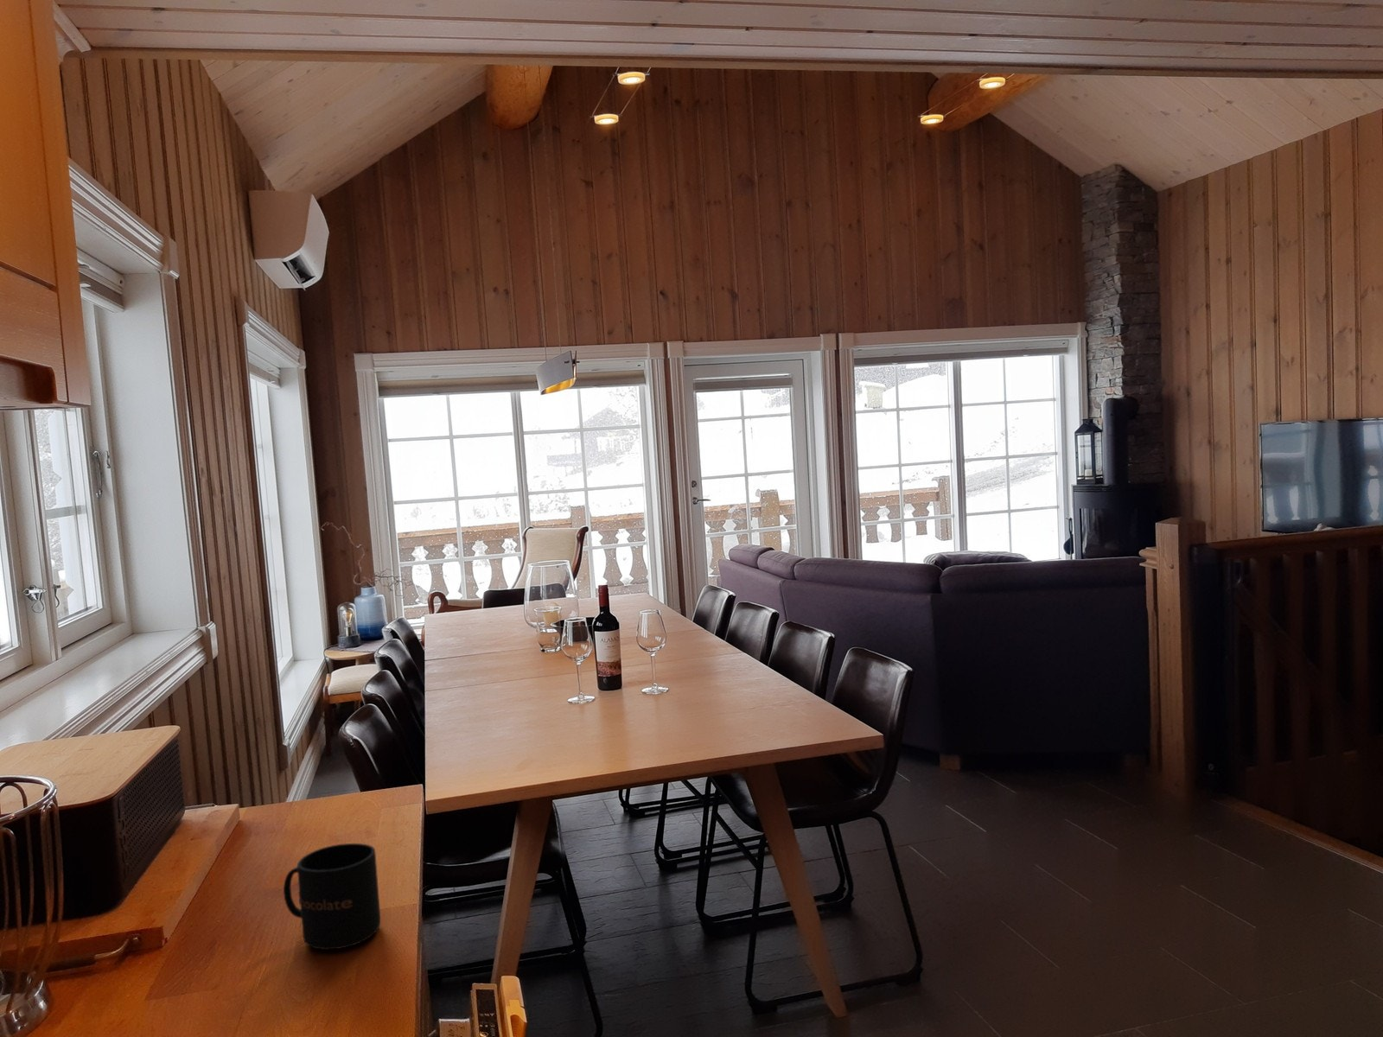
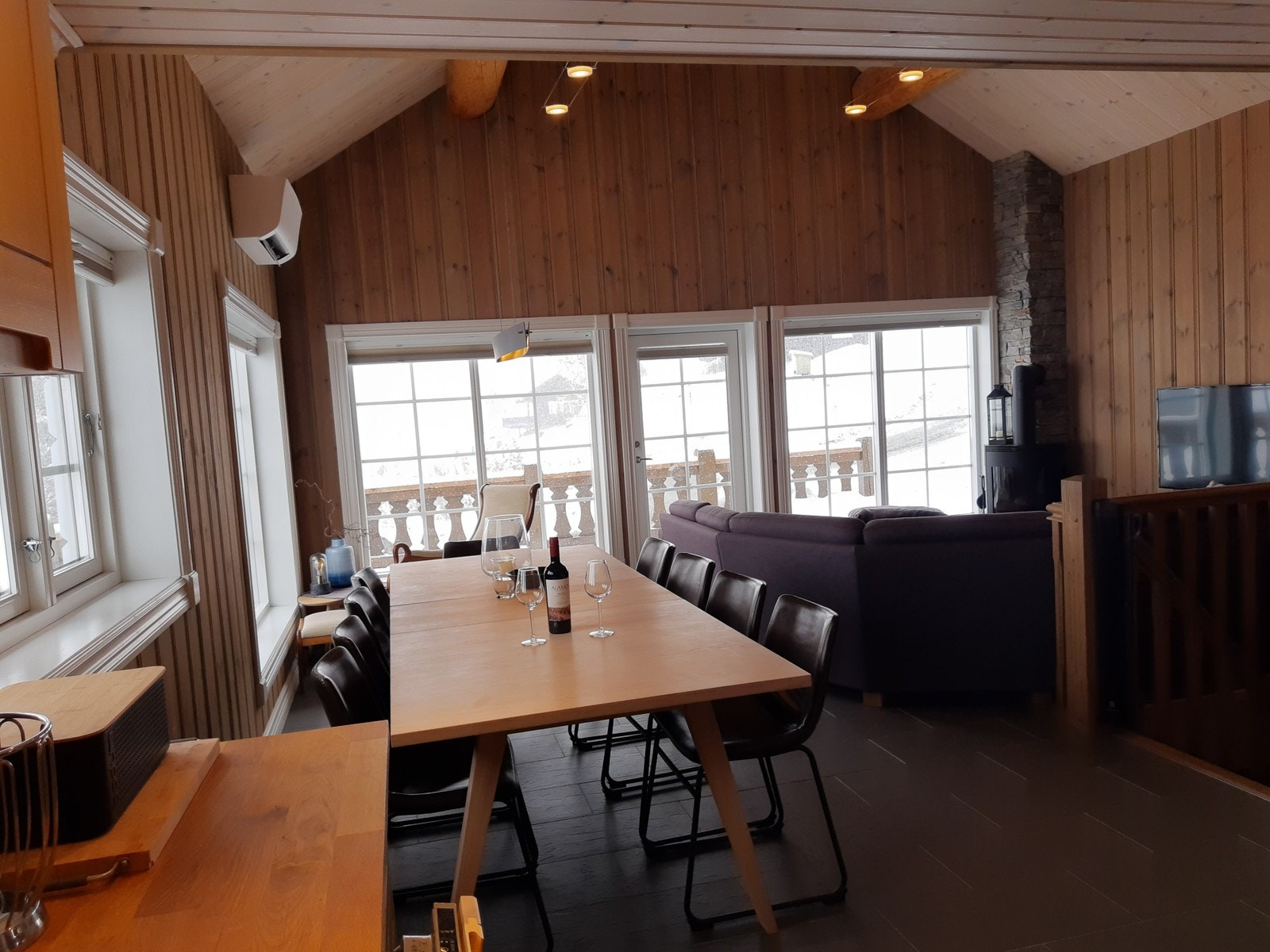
- mug [283,843,381,951]
